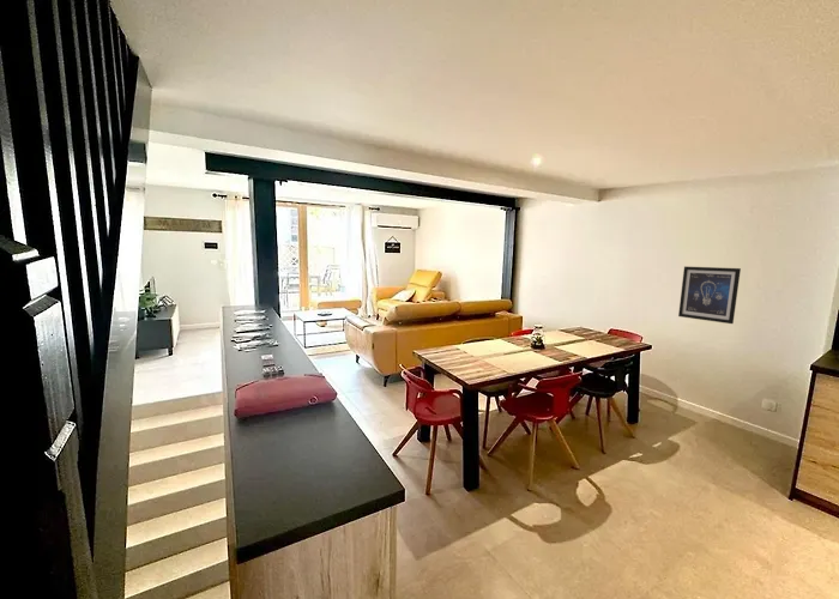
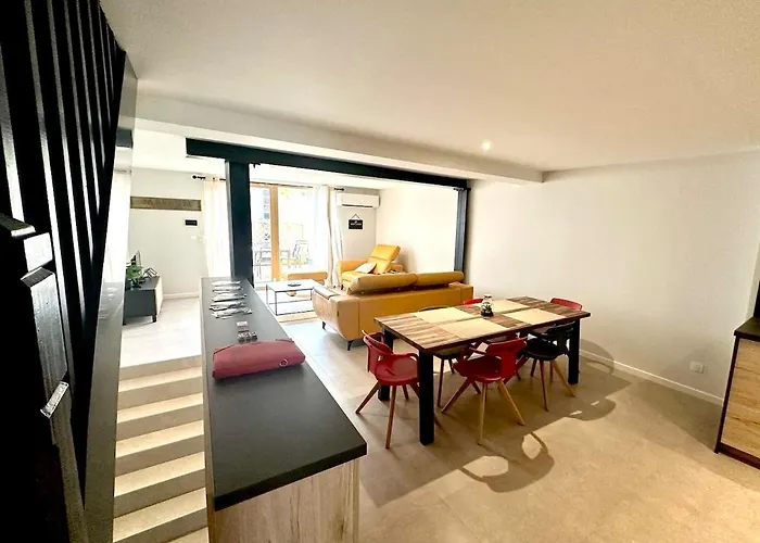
- wall art [677,265,742,325]
